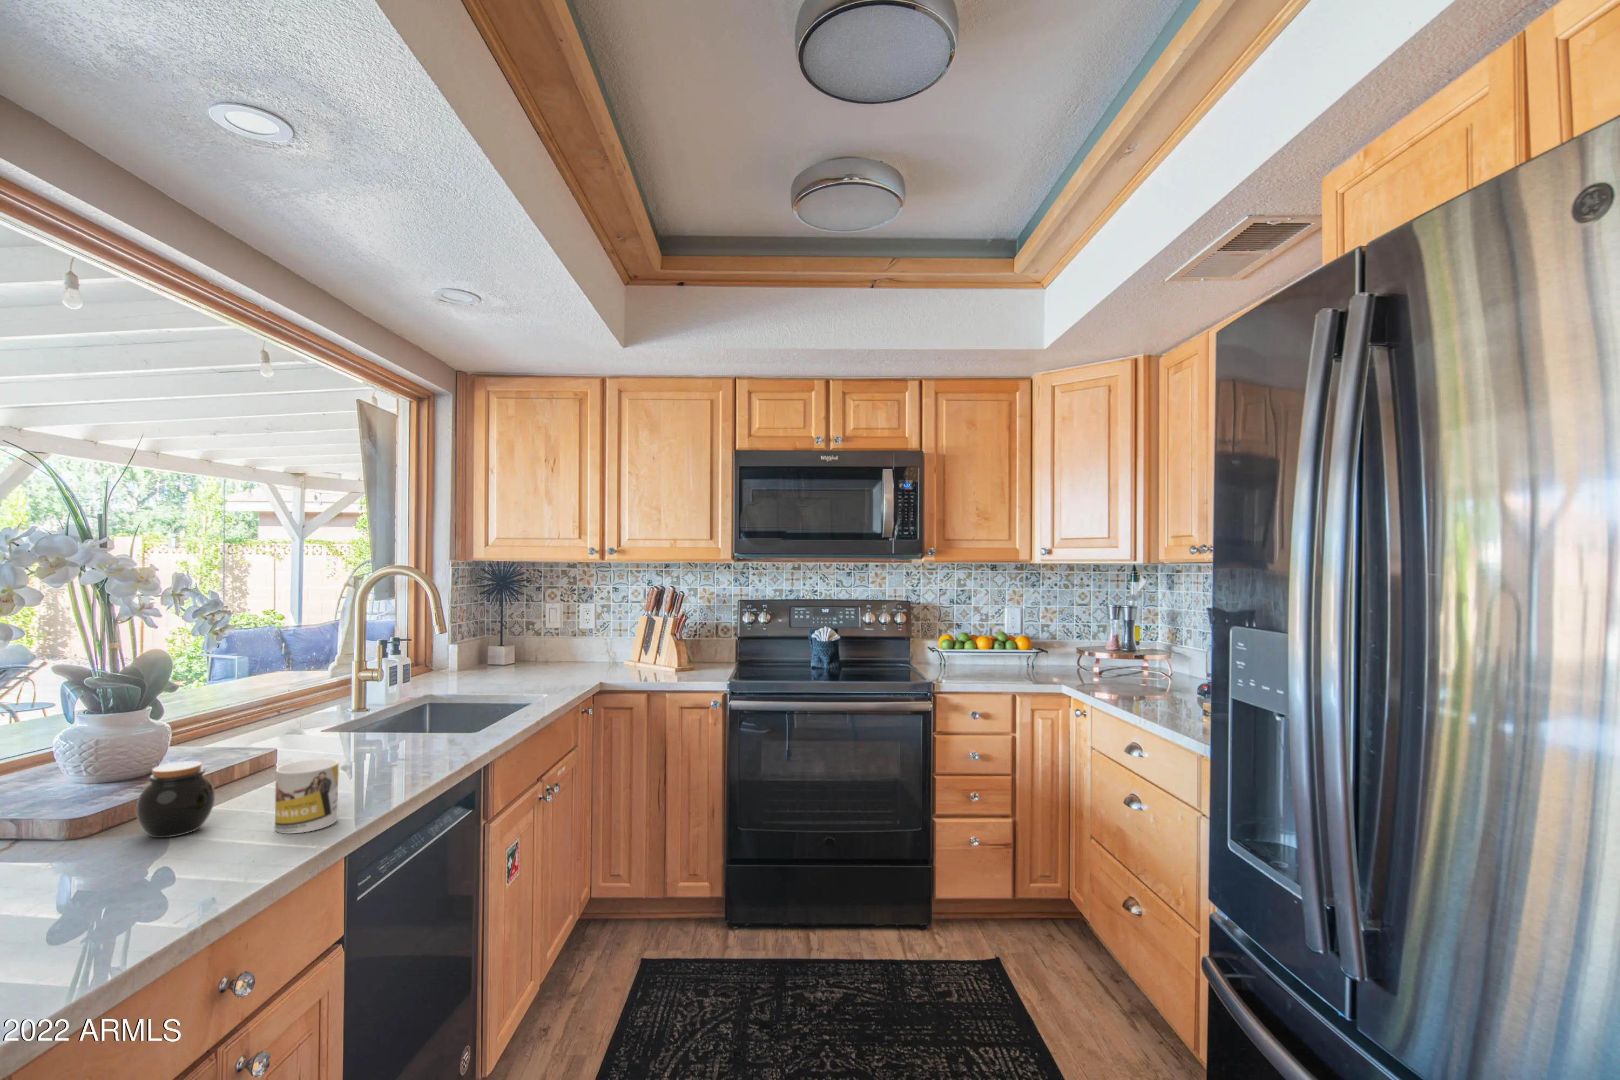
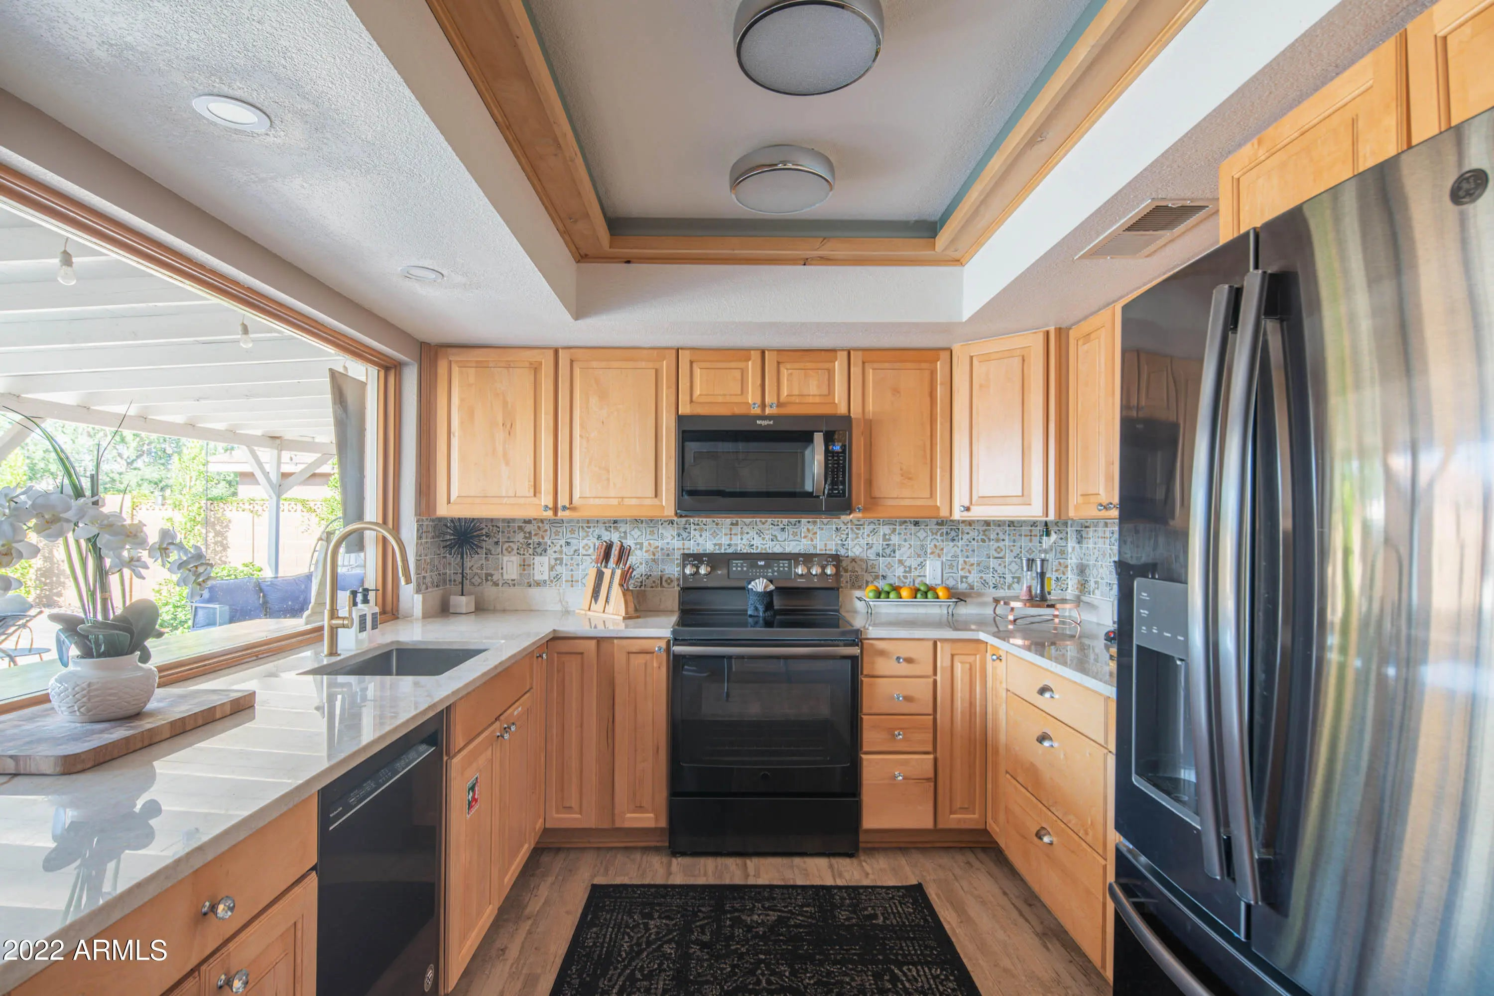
- jar [135,761,216,838]
- mug [275,758,339,834]
